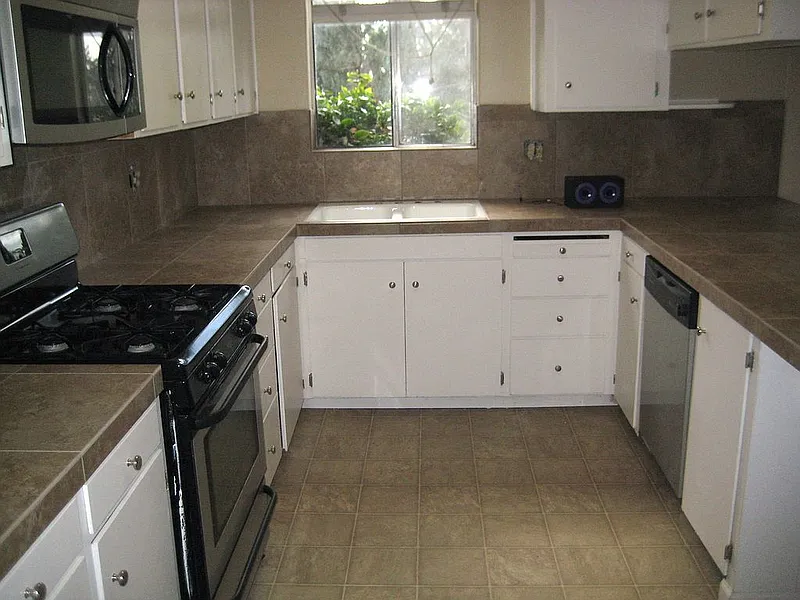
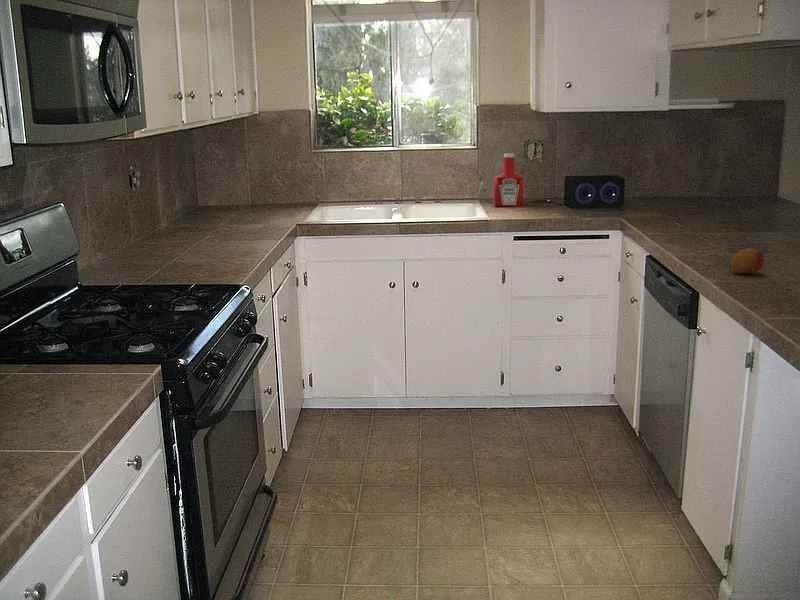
+ fruit [730,247,765,274]
+ soap bottle [493,153,525,207]
